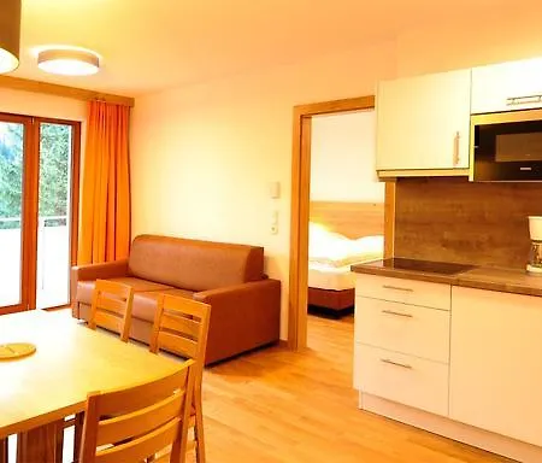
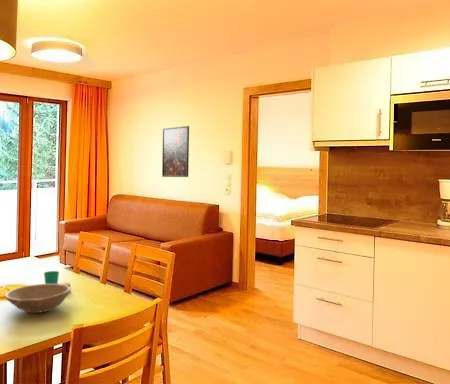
+ bowl [4,283,72,314]
+ cup [43,270,72,288]
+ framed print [161,125,190,178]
